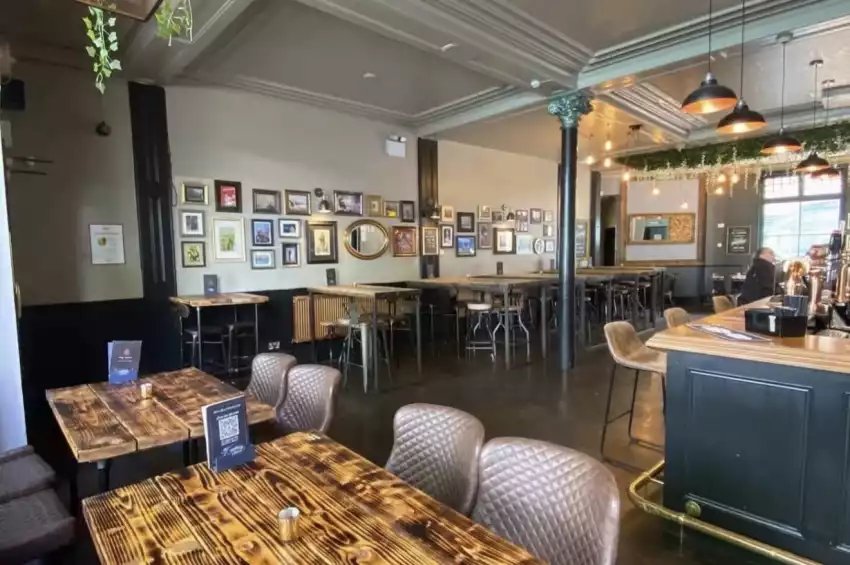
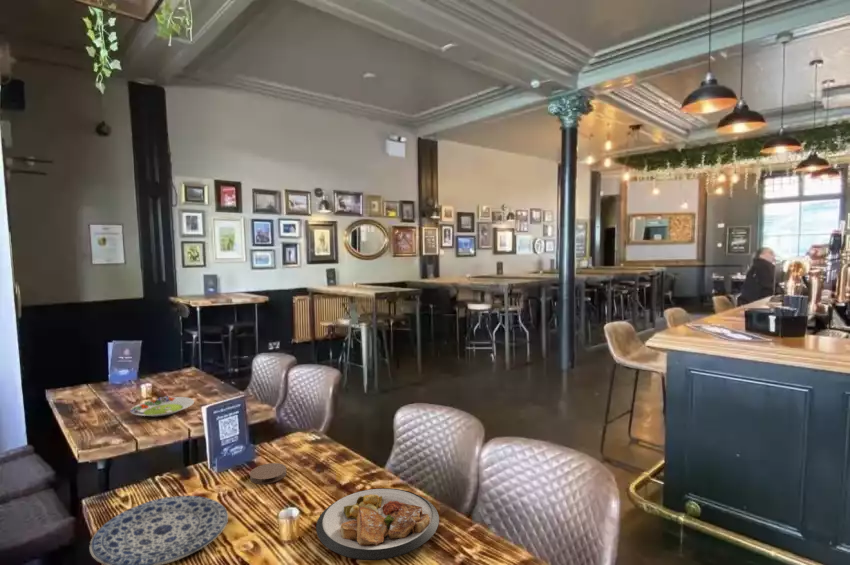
+ plate [315,487,440,561]
+ plate [88,495,229,565]
+ salad plate [130,396,195,418]
+ coaster [249,462,287,485]
